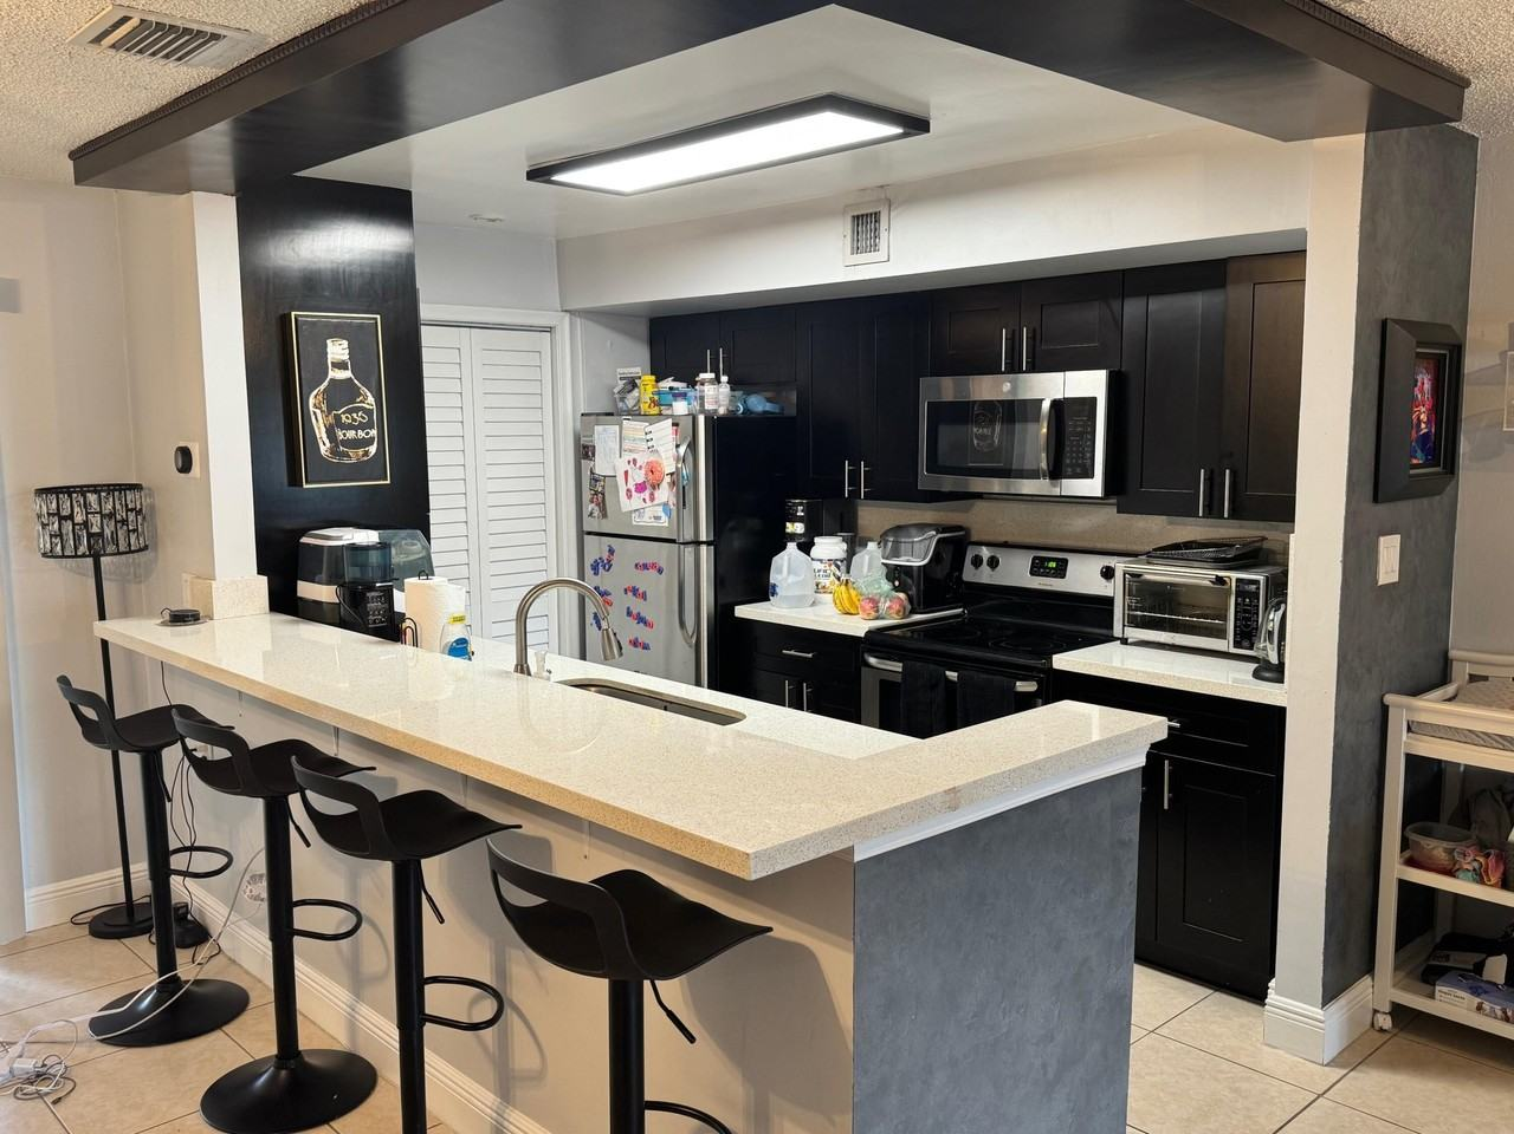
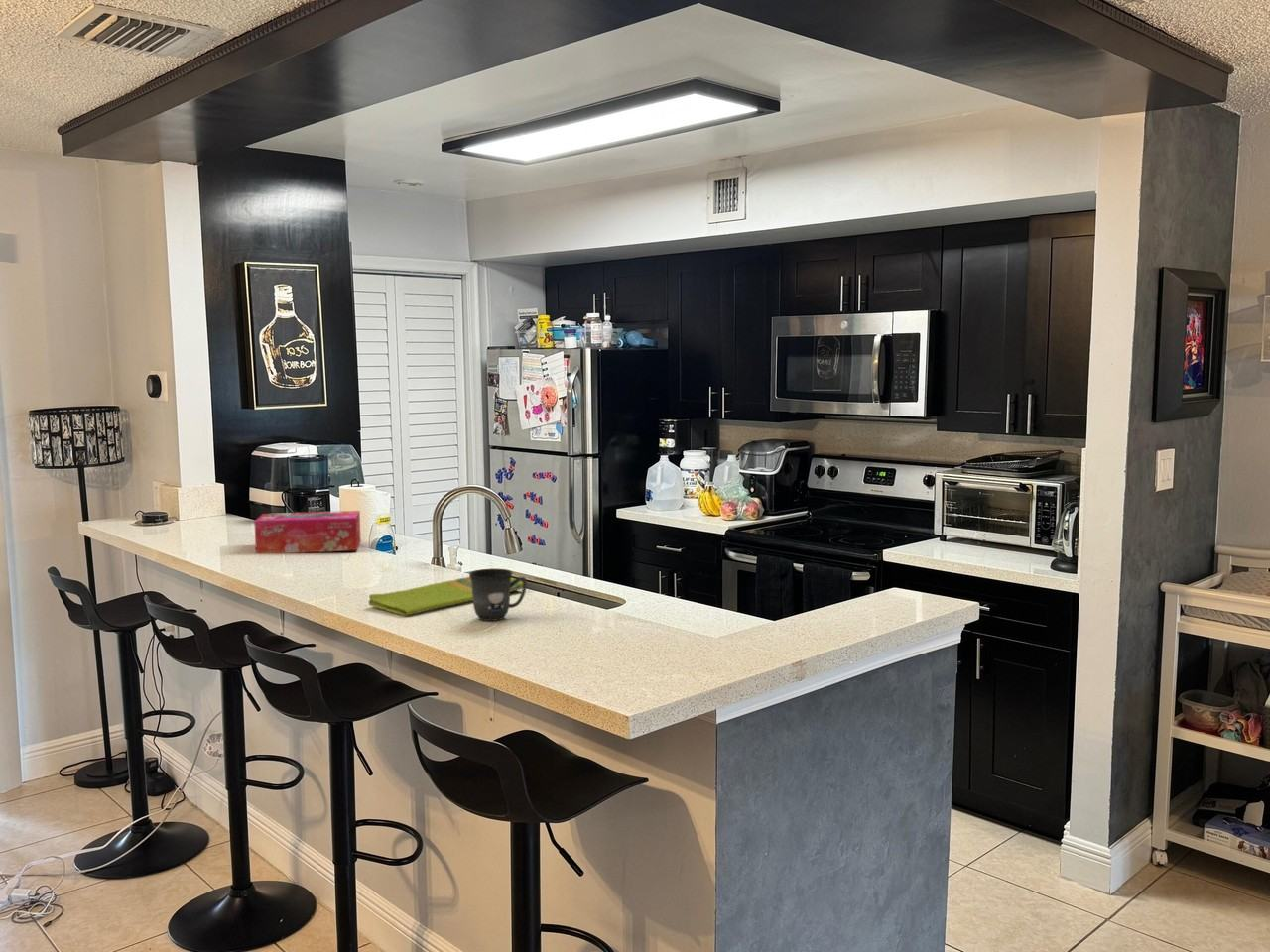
+ mug [468,568,528,622]
+ dish towel [368,575,523,617]
+ tissue box [253,510,362,554]
